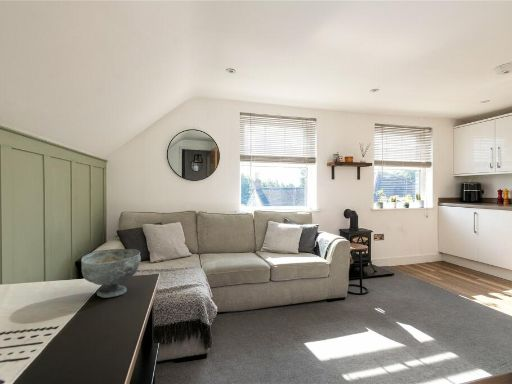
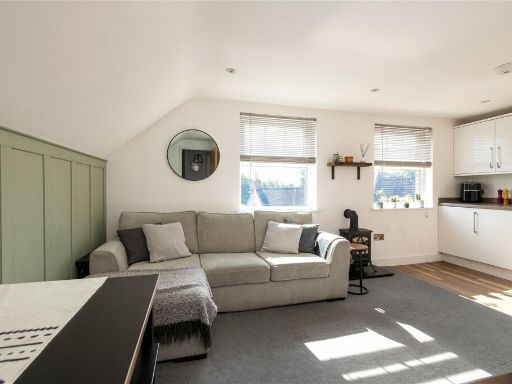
- bowl [80,248,142,299]
